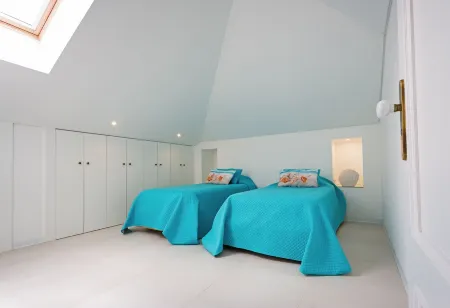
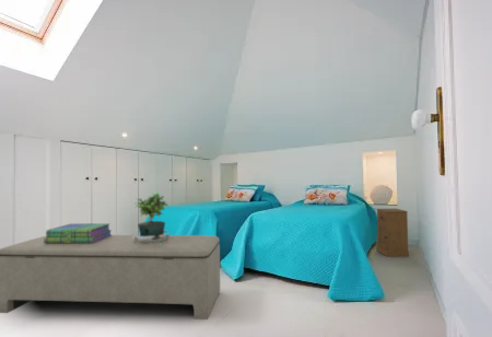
+ stack of books [44,222,113,243]
+ nightstand [375,208,410,258]
+ bench [0,234,221,321]
+ potted plant [131,191,171,245]
